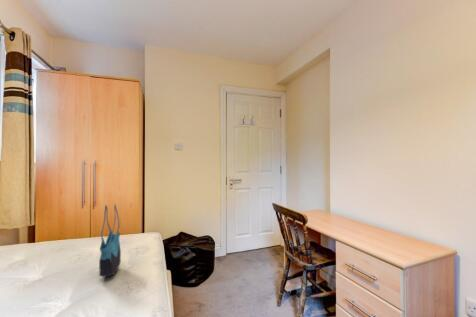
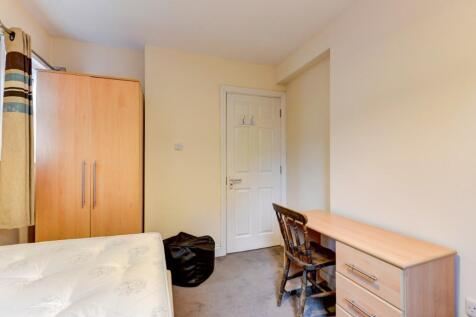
- tote bag [98,204,122,278]
